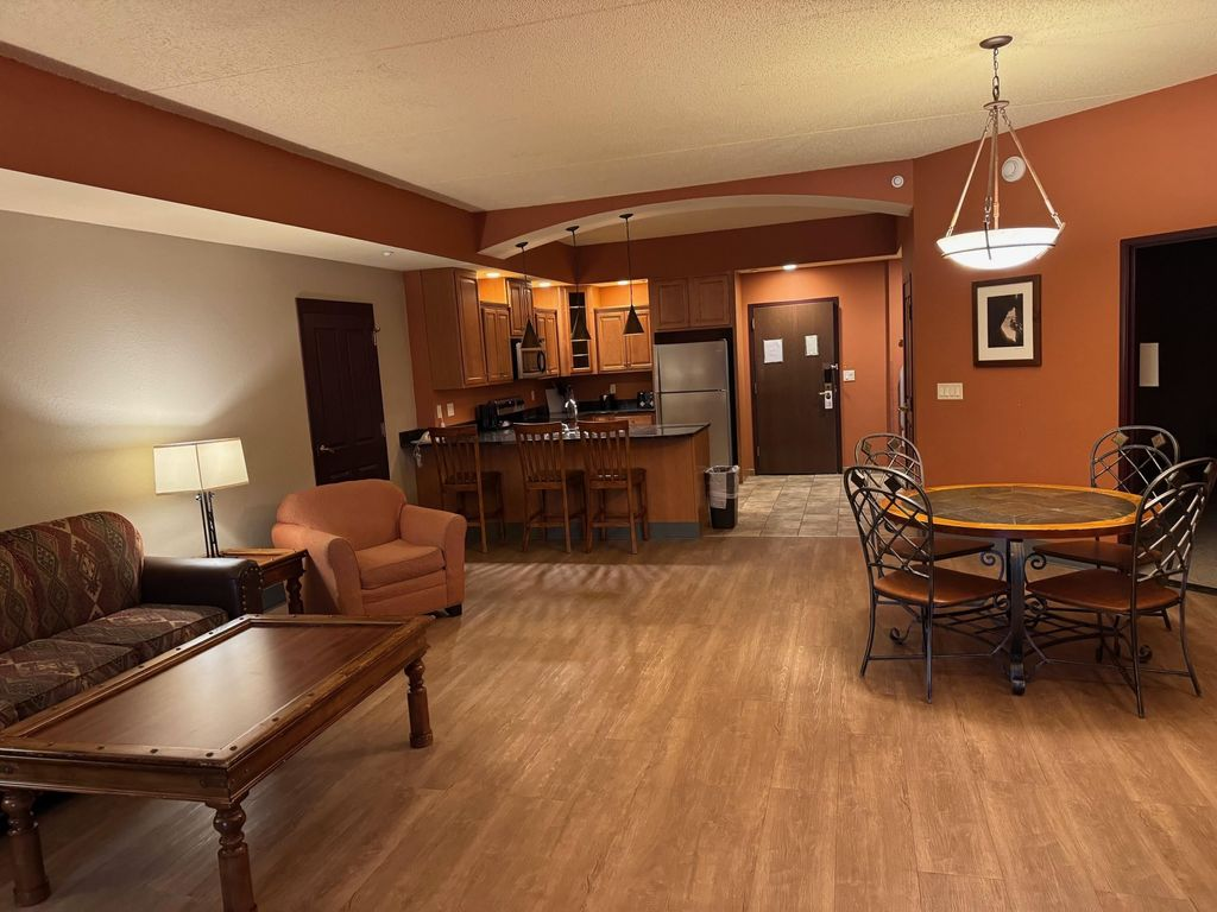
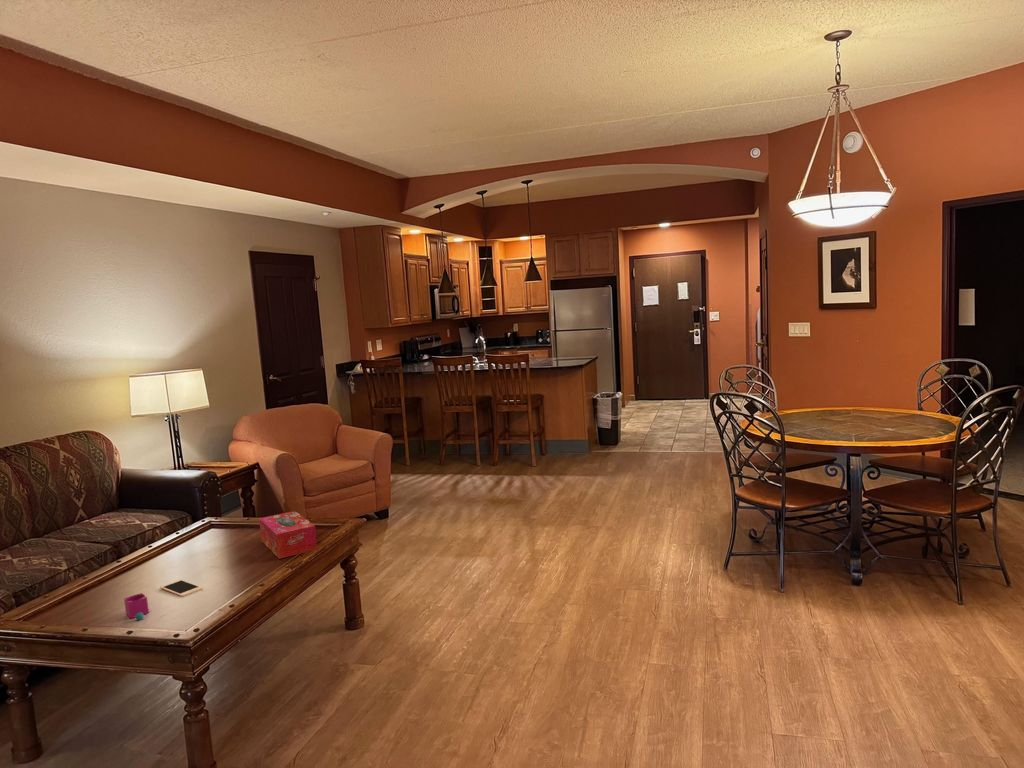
+ cell phone [159,579,204,598]
+ cup [123,592,150,621]
+ tissue box [258,510,318,560]
